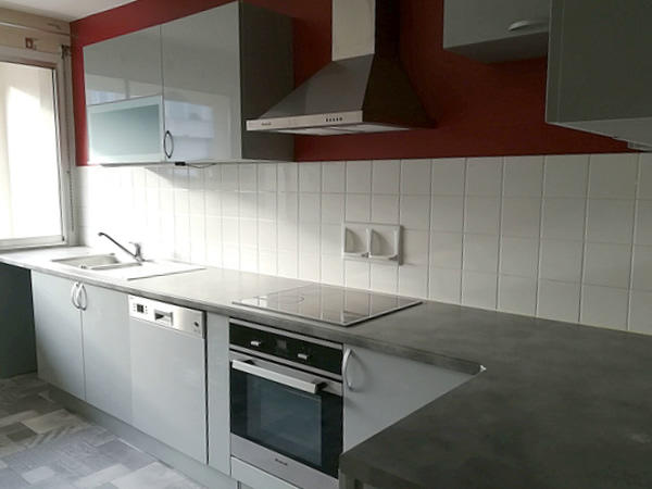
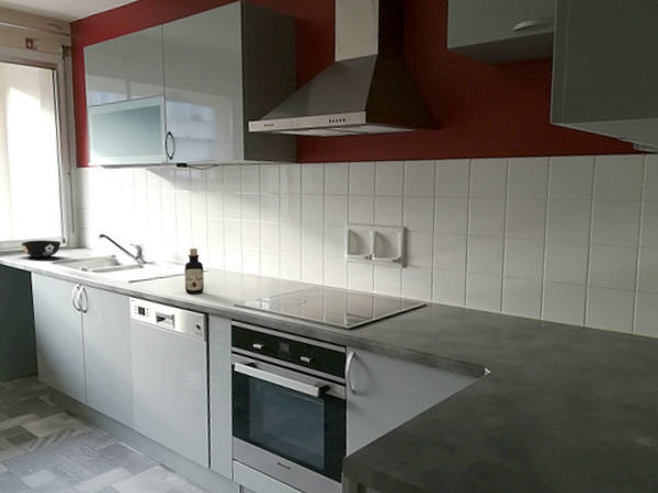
+ bottle [184,248,205,295]
+ bowl [21,239,61,259]
